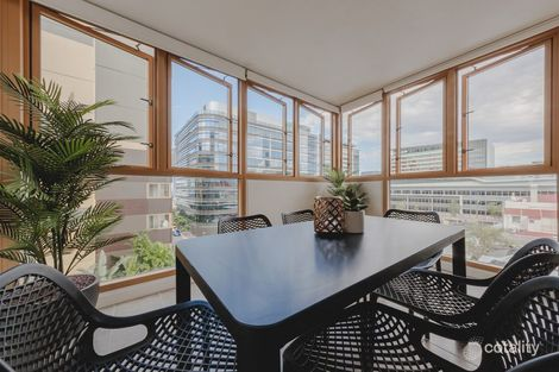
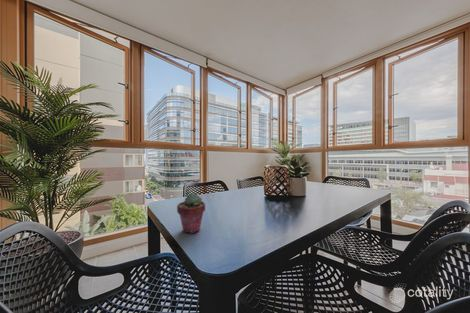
+ potted succulent [176,192,206,234]
